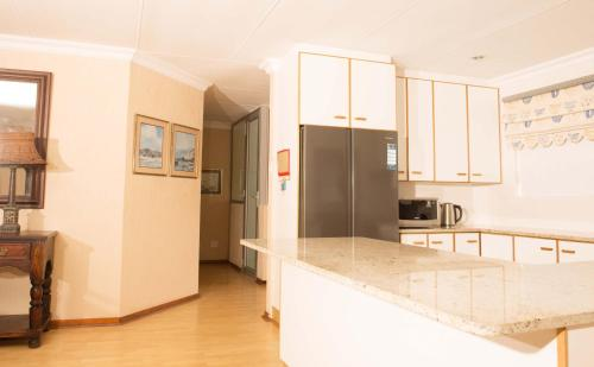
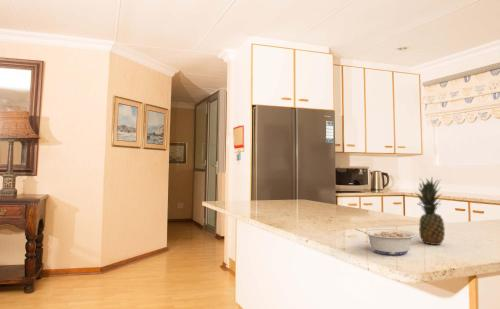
+ fruit [415,177,446,246]
+ legume [355,228,416,256]
